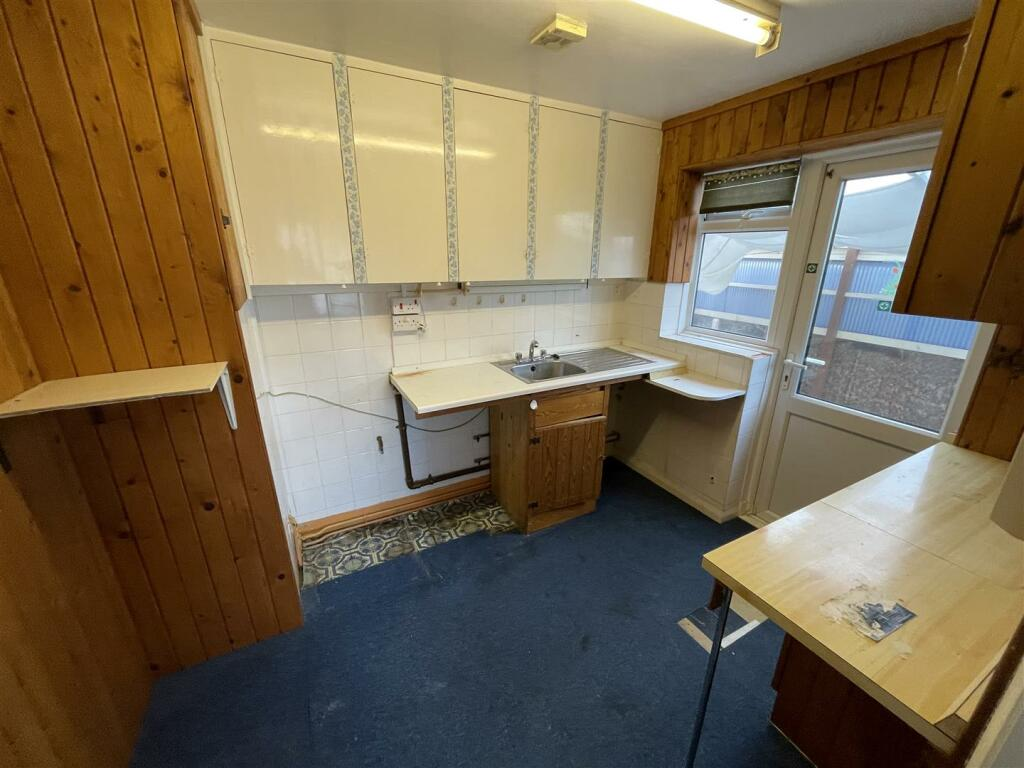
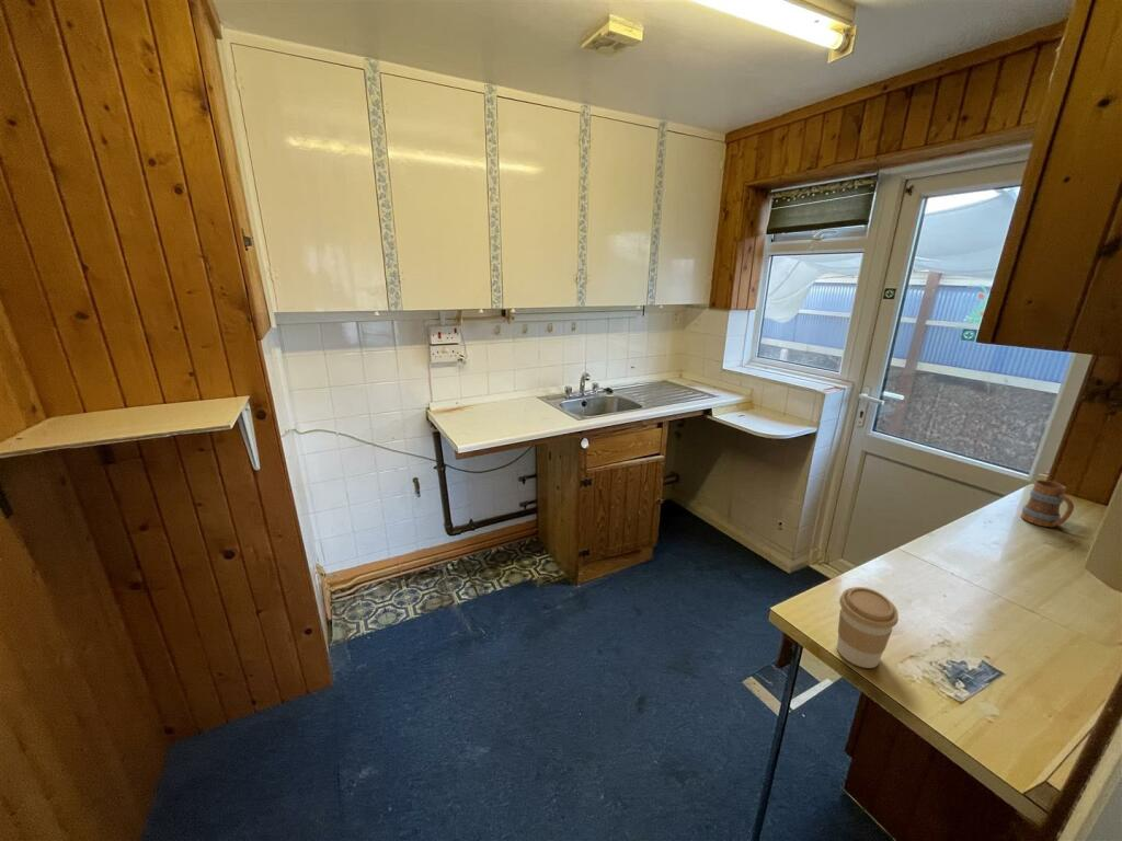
+ coffee cup [836,586,900,669]
+ mug [1020,479,1075,528]
